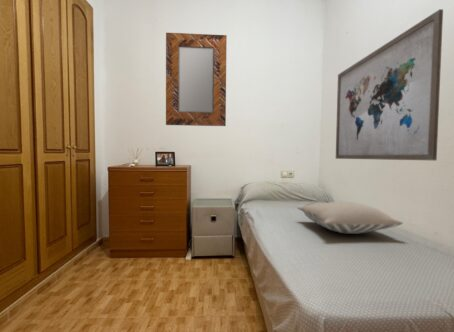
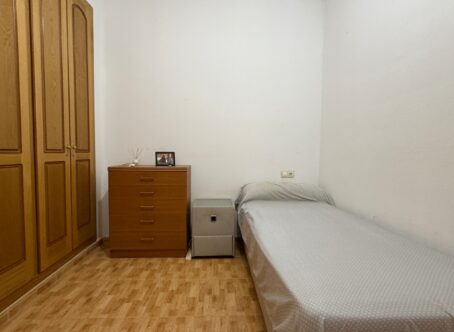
- pillow [296,201,403,235]
- wall art [335,8,444,161]
- home mirror [165,32,228,127]
